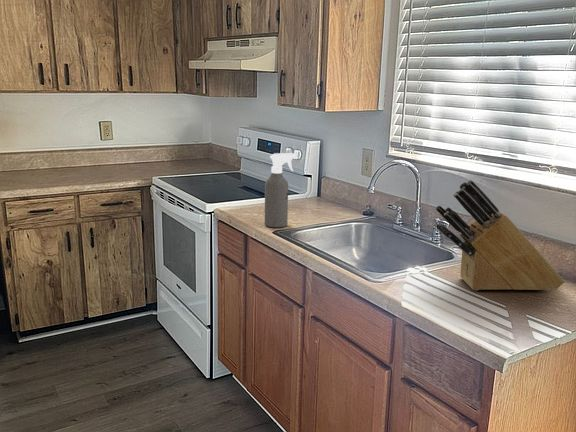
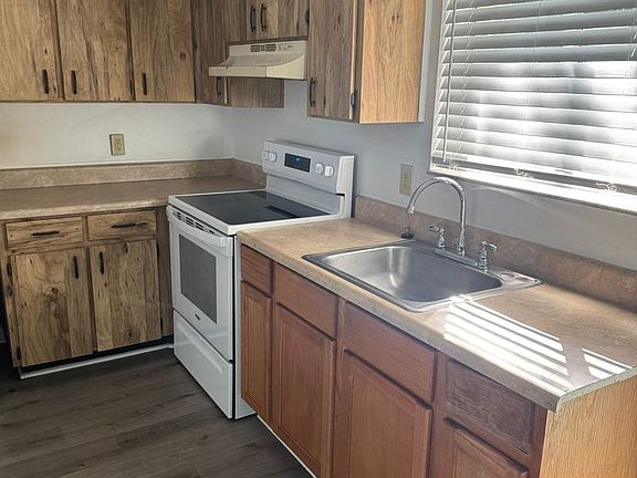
- knife block [435,179,565,292]
- spray bottle [264,152,297,228]
